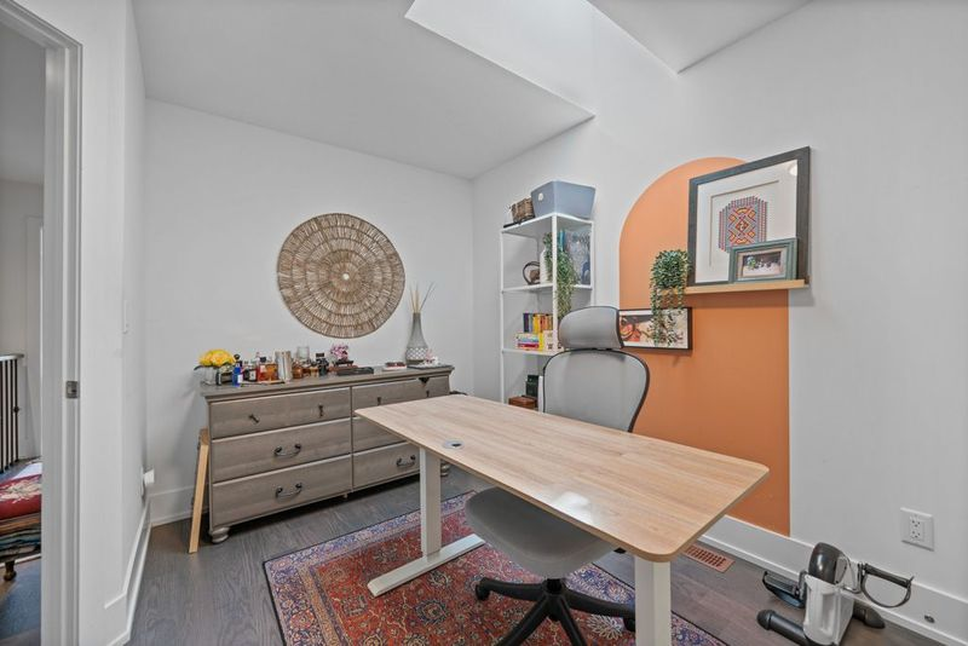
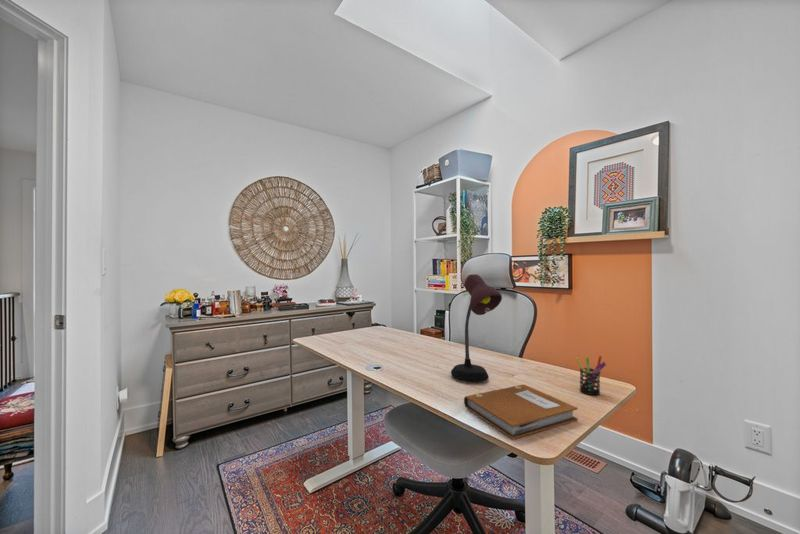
+ pen holder [575,355,607,396]
+ notebook [463,384,579,440]
+ desk lamp [450,273,503,383]
